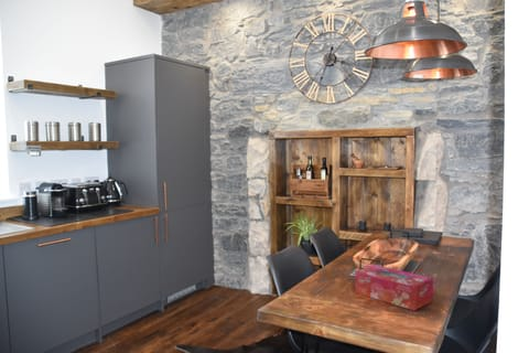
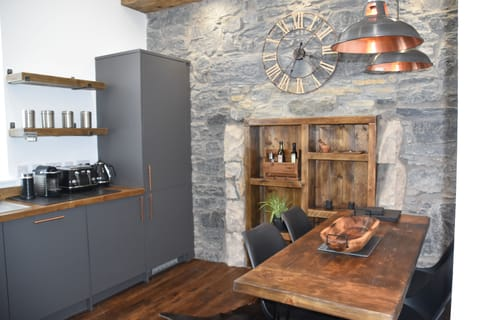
- tissue box [354,264,434,312]
